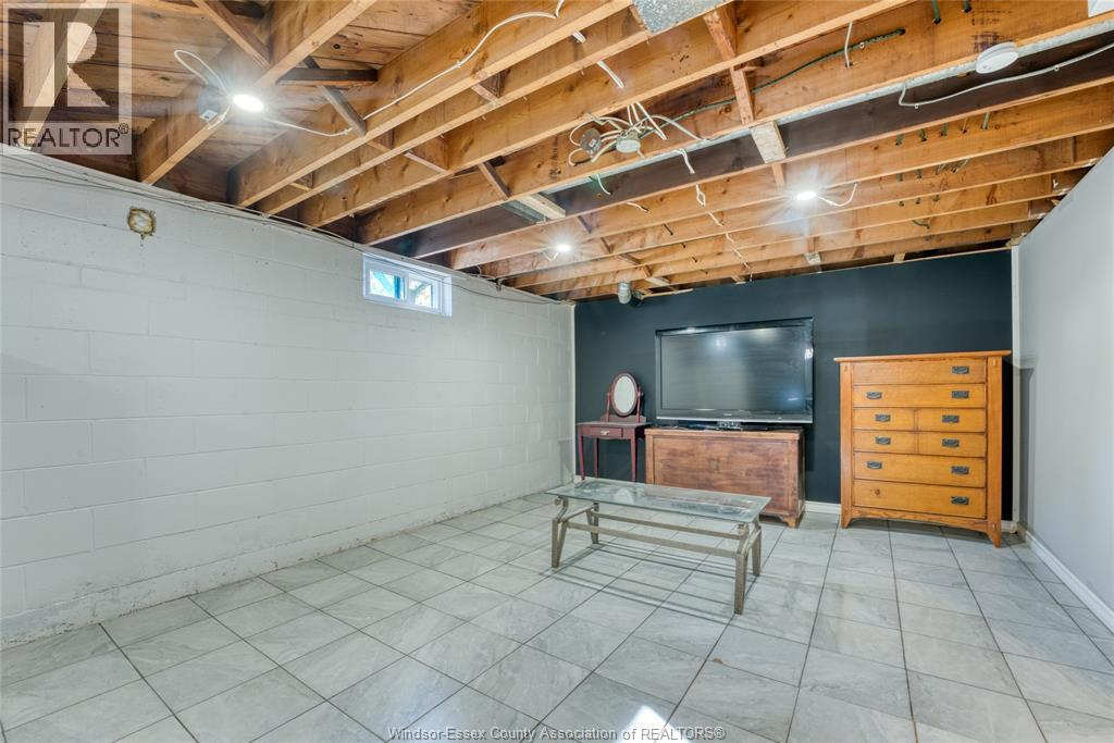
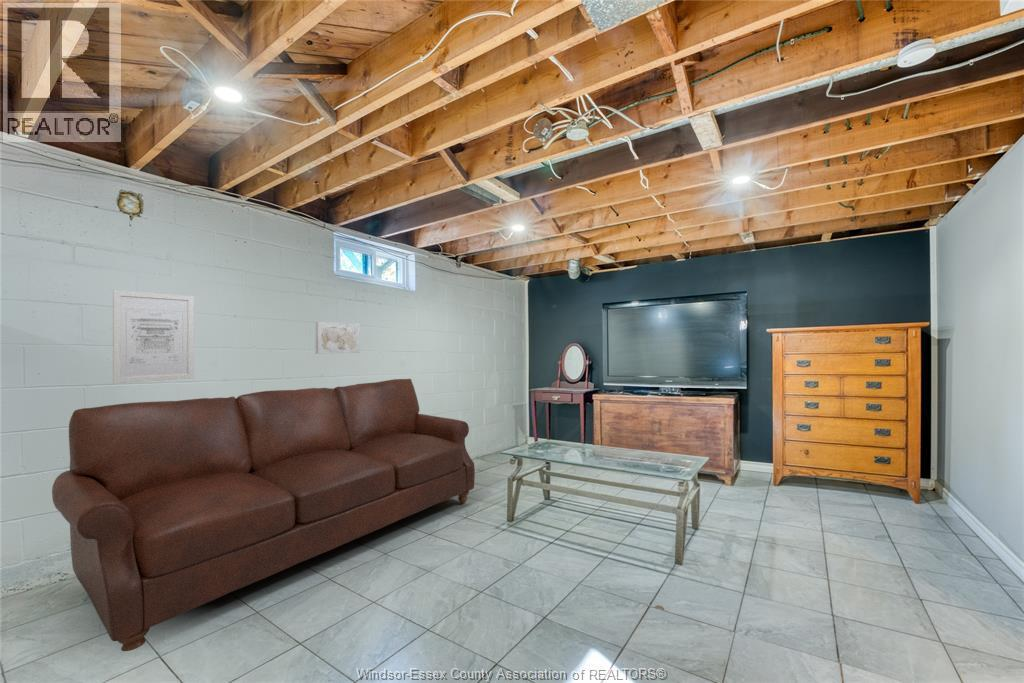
+ wall art [315,321,361,355]
+ sofa [51,378,476,652]
+ wall art [112,289,195,384]
